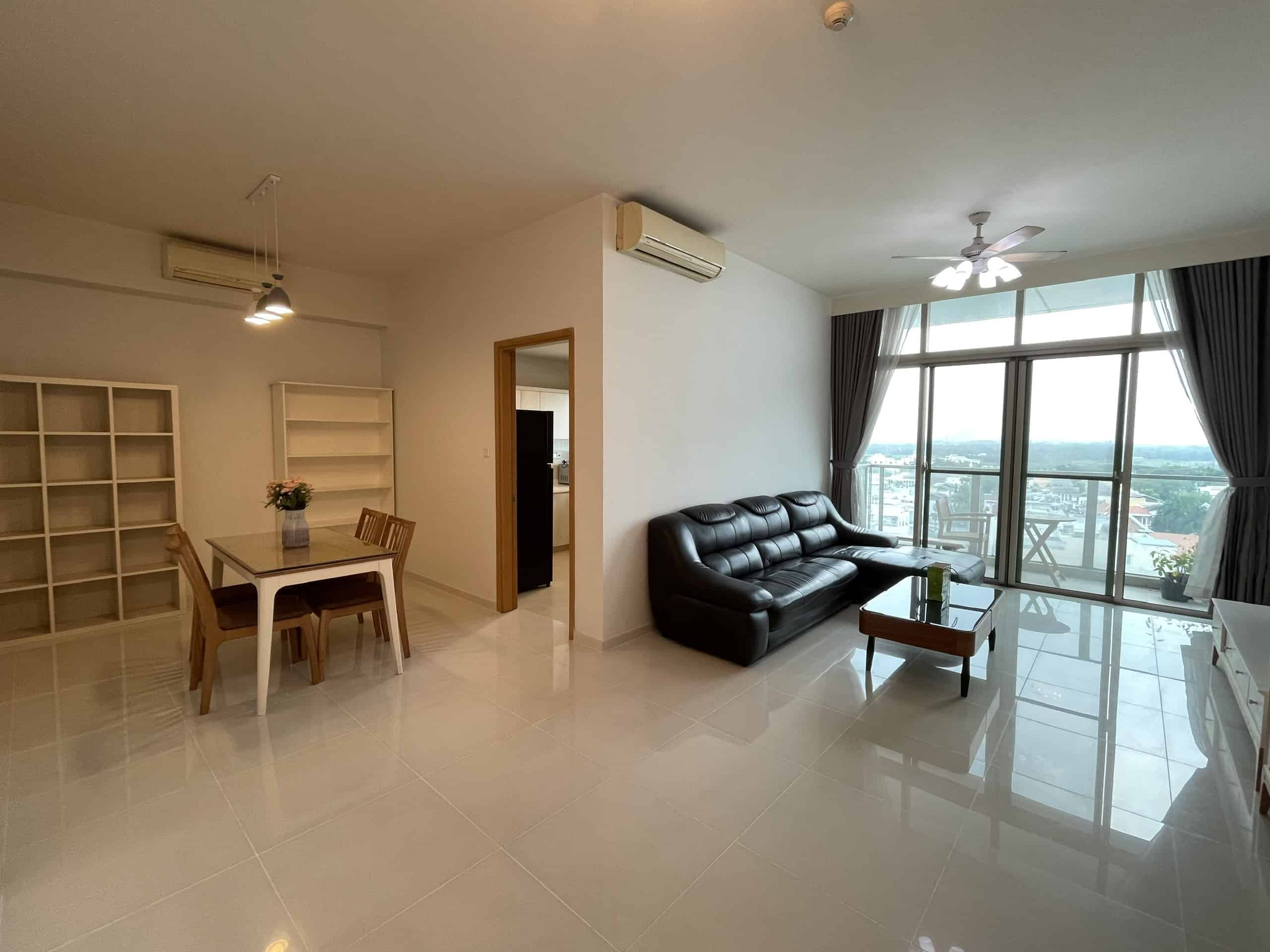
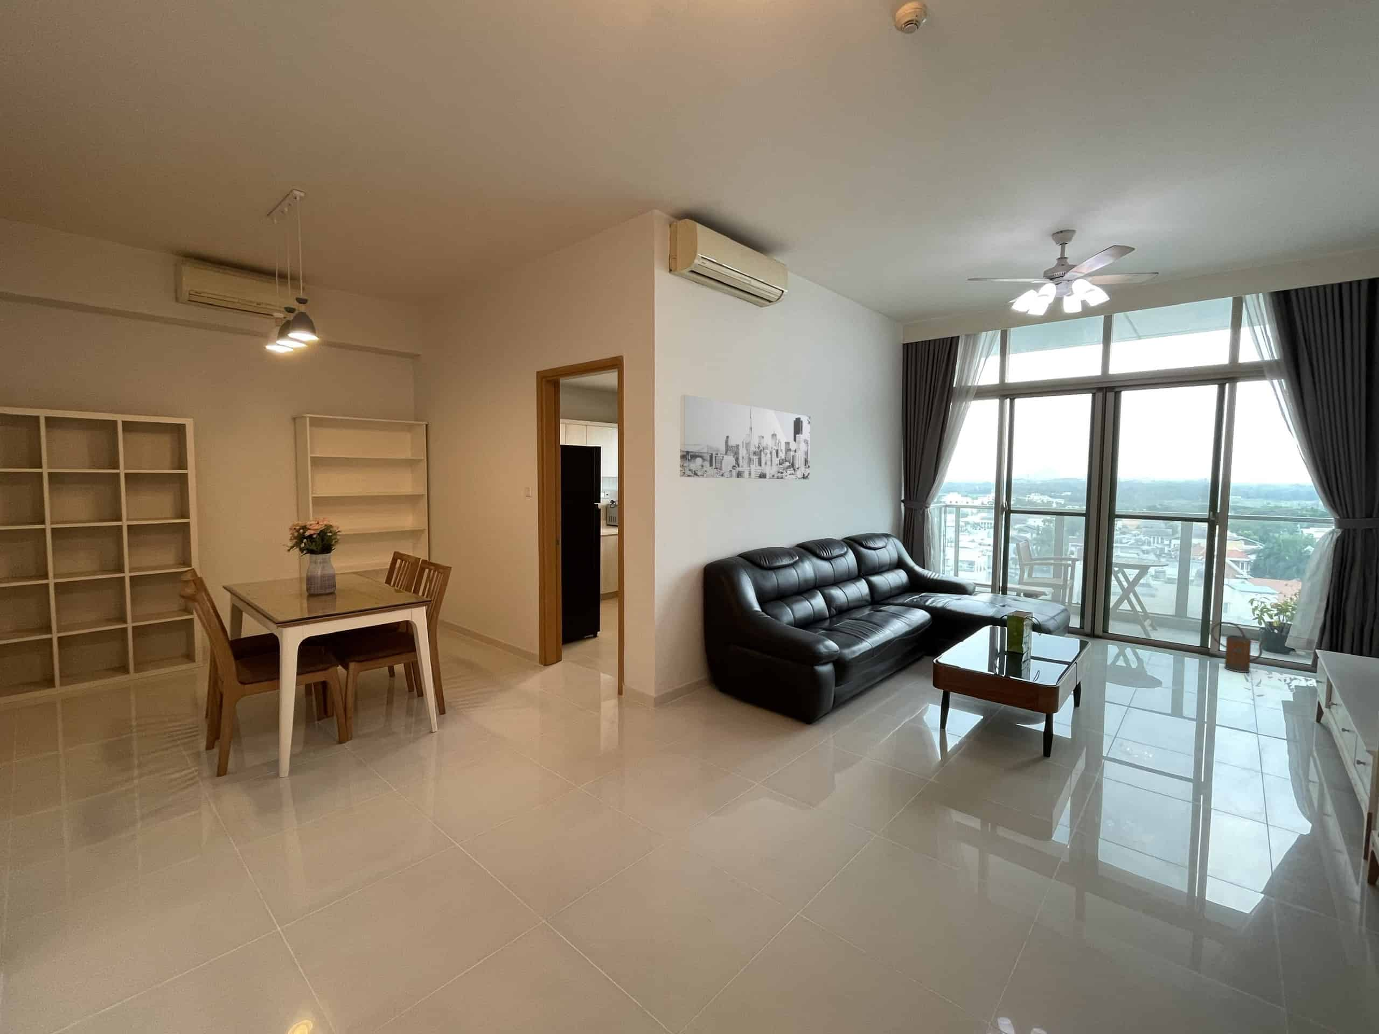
+ wall art [680,393,811,480]
+ watering can [1211,621,1269,673]
